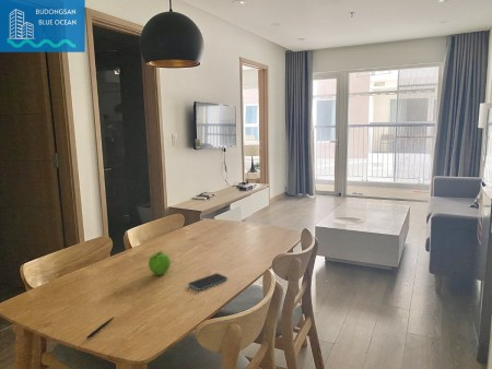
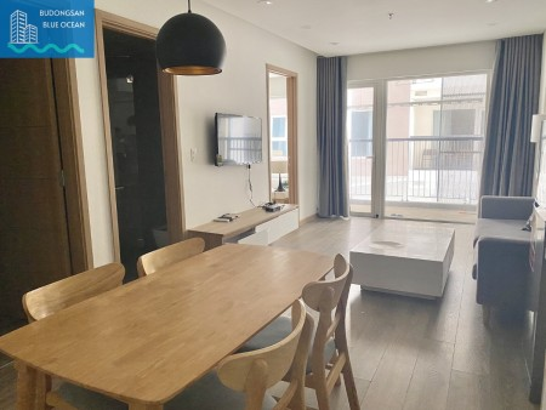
- pen [85,317,115,340]
- smartphone [187,272,229,291]
- fruit [148,249,172,276]
